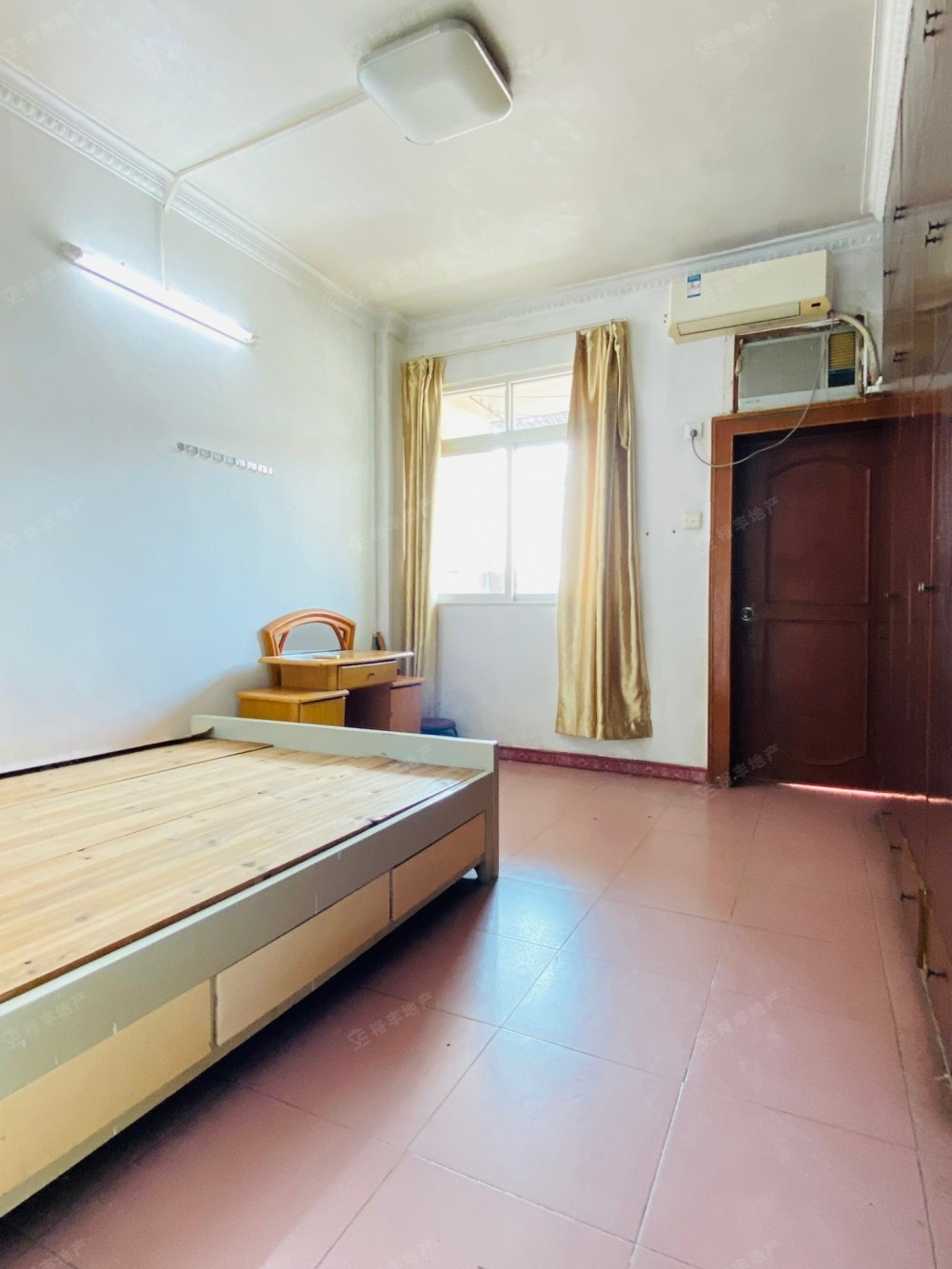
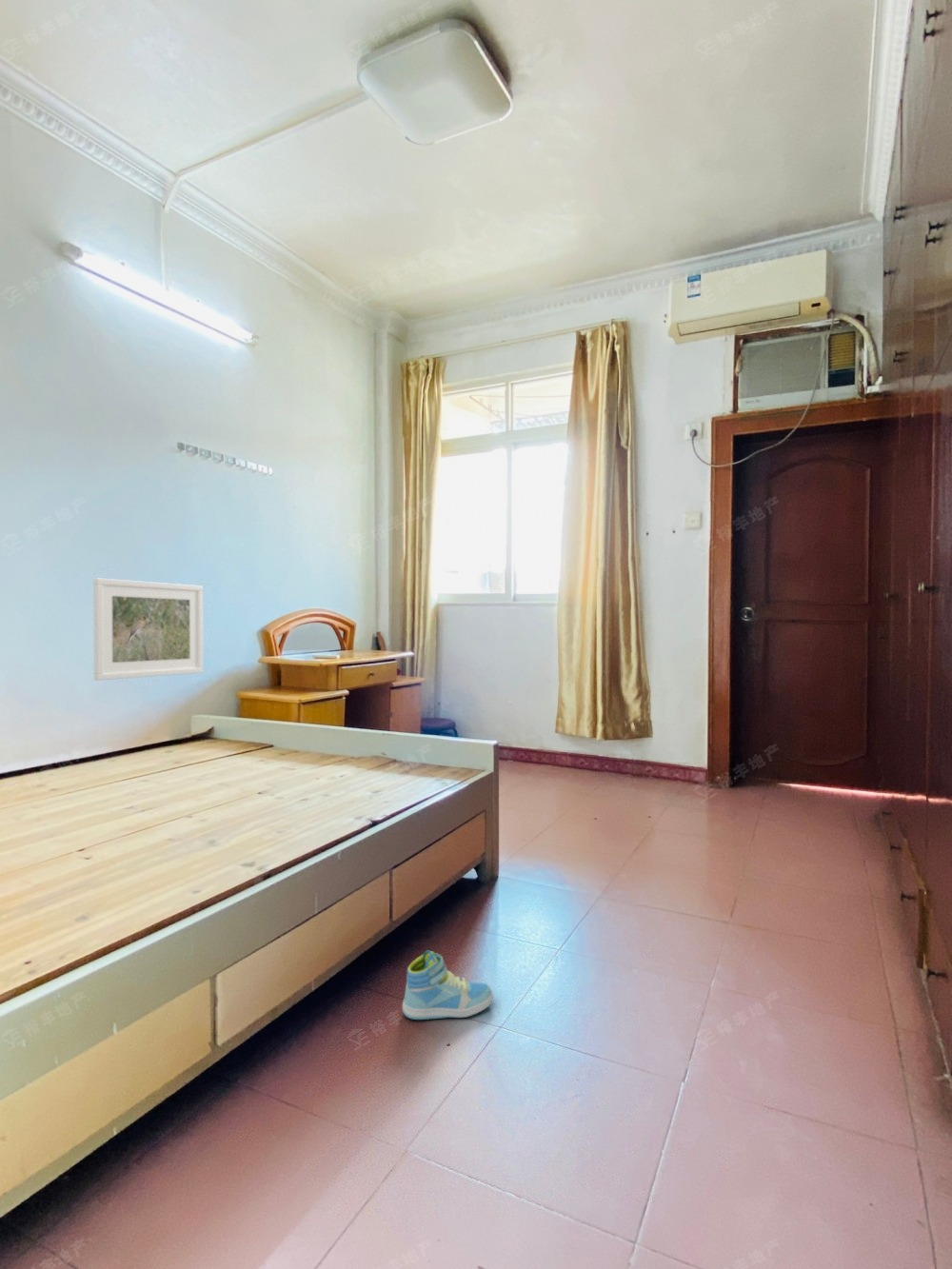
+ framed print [92,577,204,682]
+ sneaker [402,950,494,1021]
